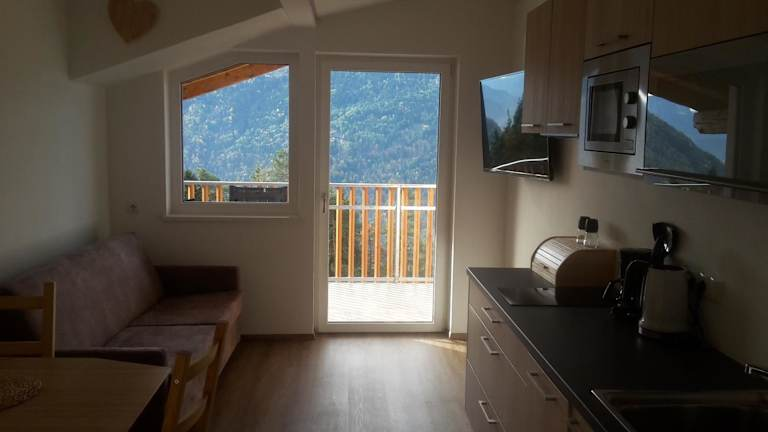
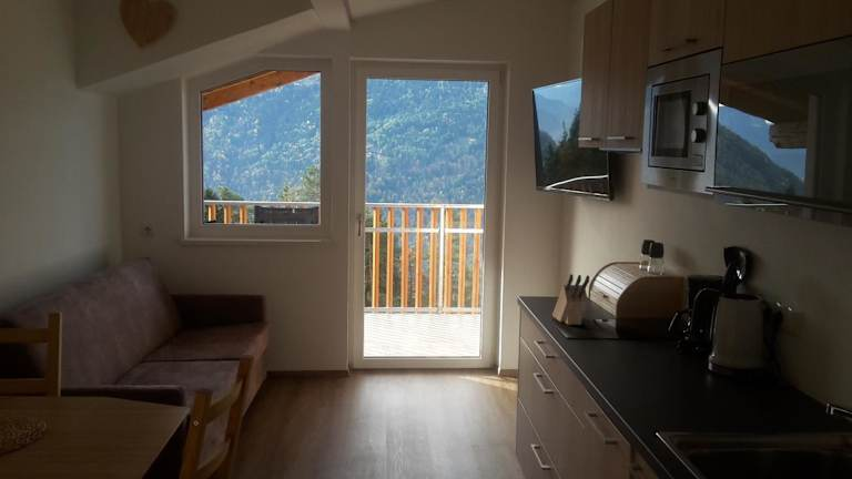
+ knife block [551,273,590,326]
